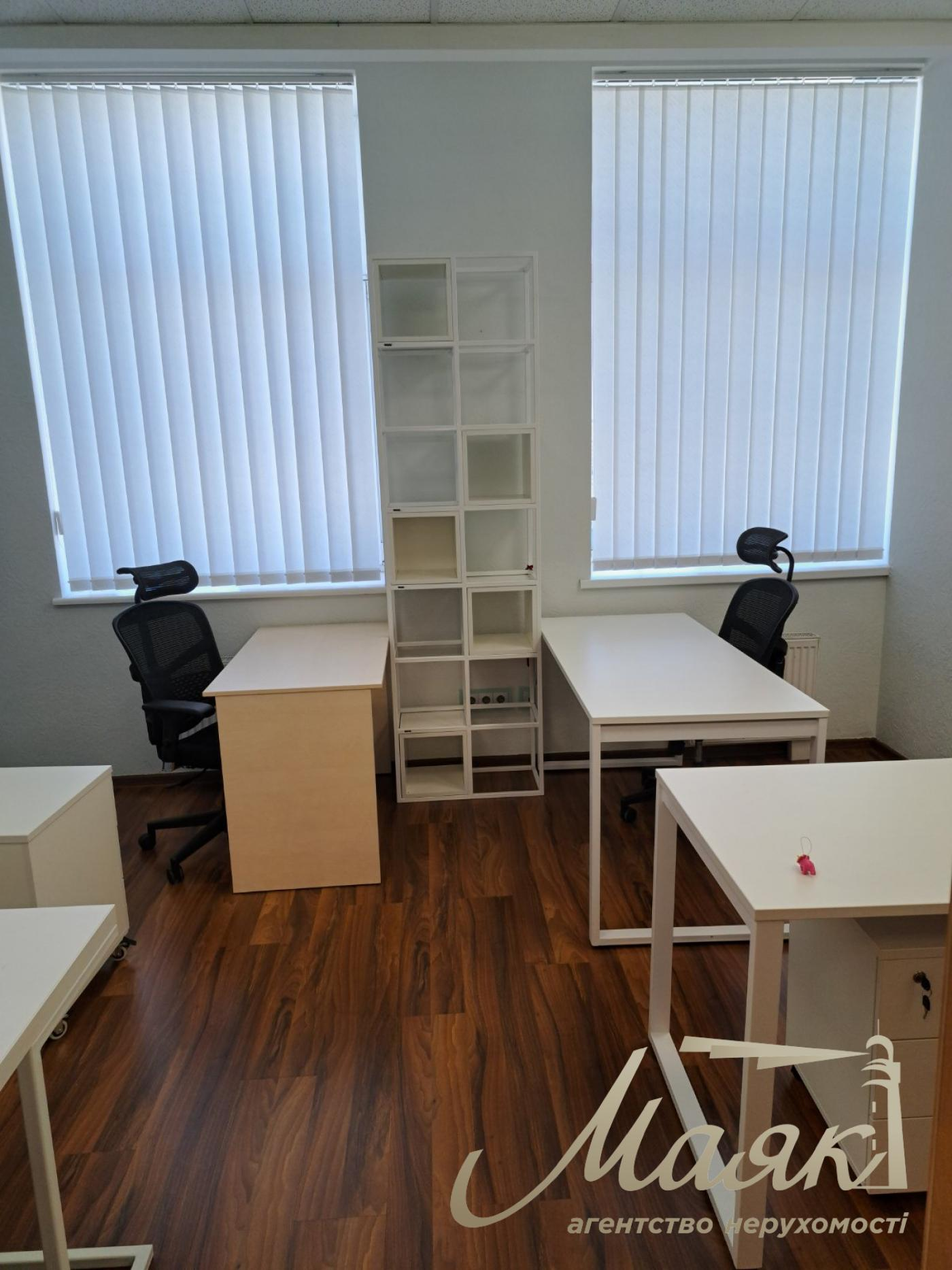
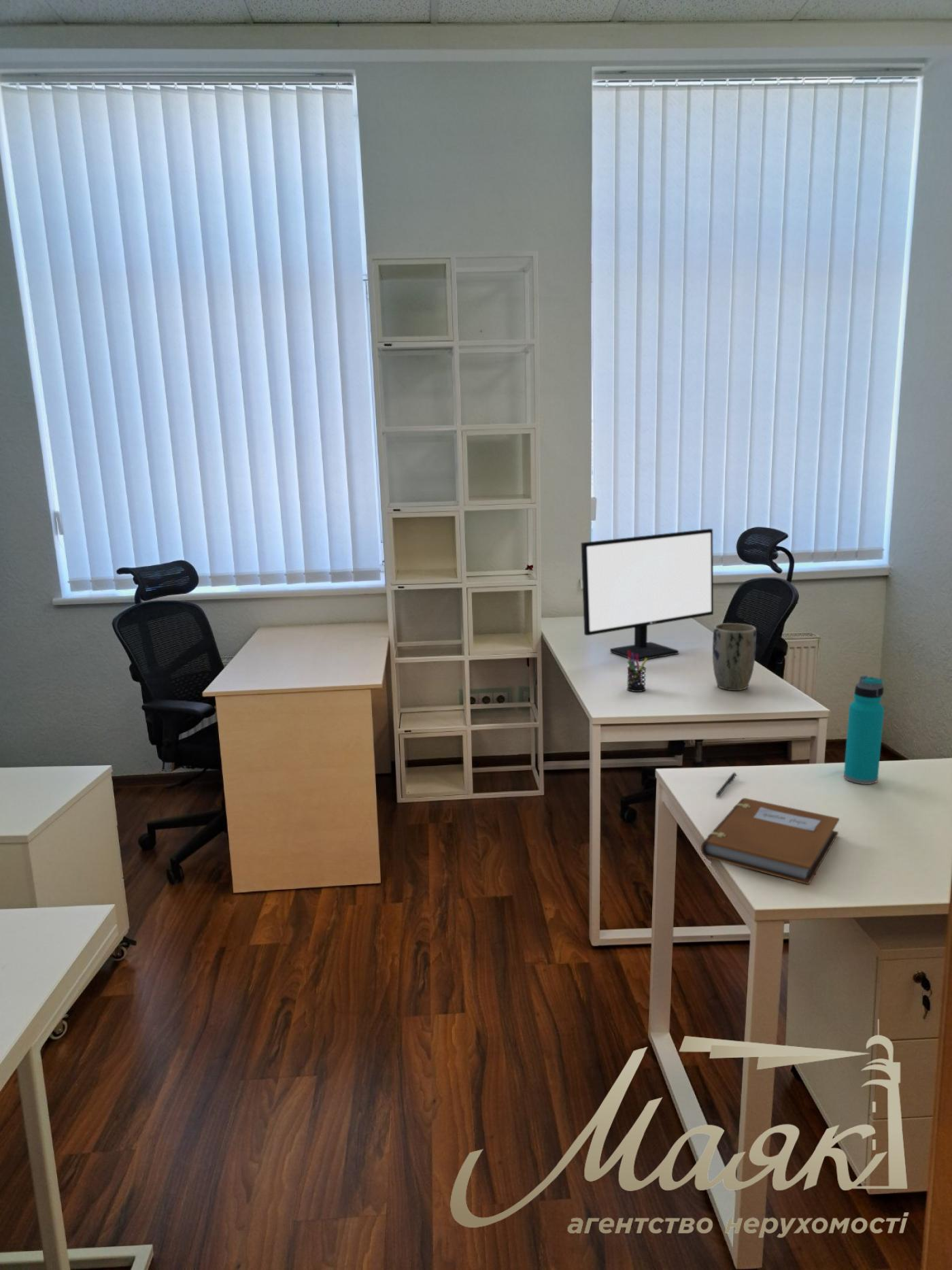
+ pen holder [626,651,648,692]
+ water bottle [843,675,885,785]
+ notebook [700,797,840,885]
+ plant pot [712,622,757,691]
+ monitor [580,528,714,661]
+ pen [715,772,737,797]
